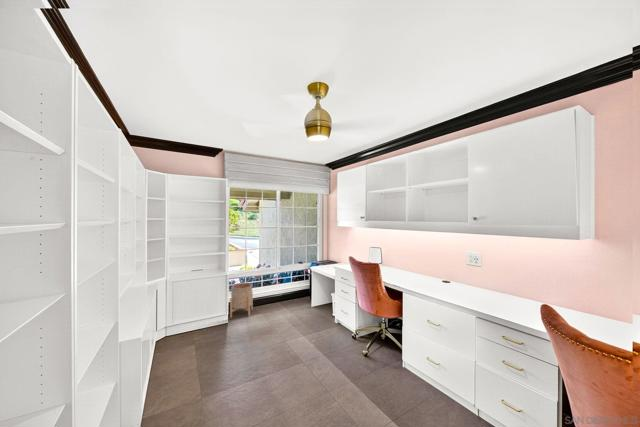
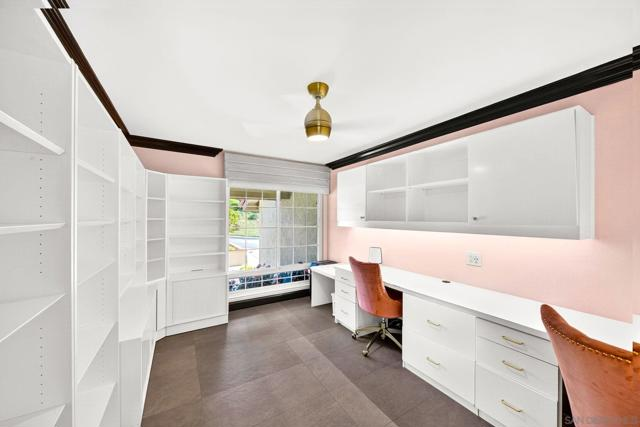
- planter [229,282,254,319]
